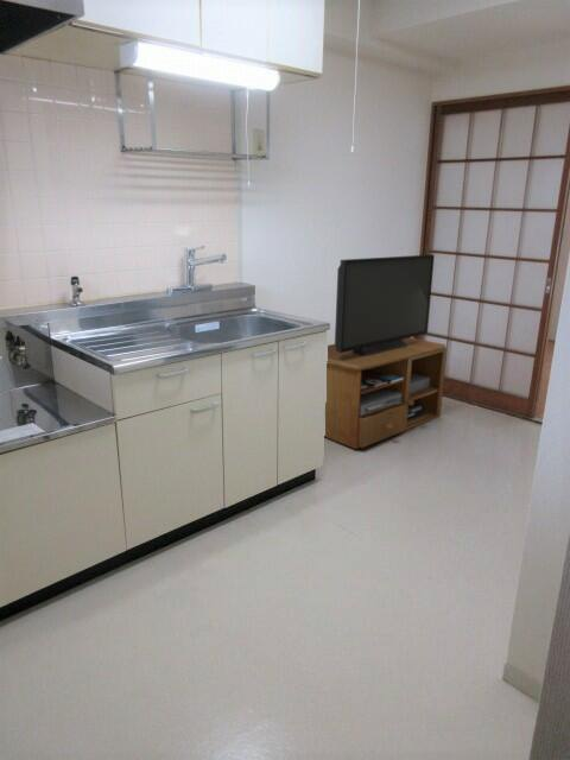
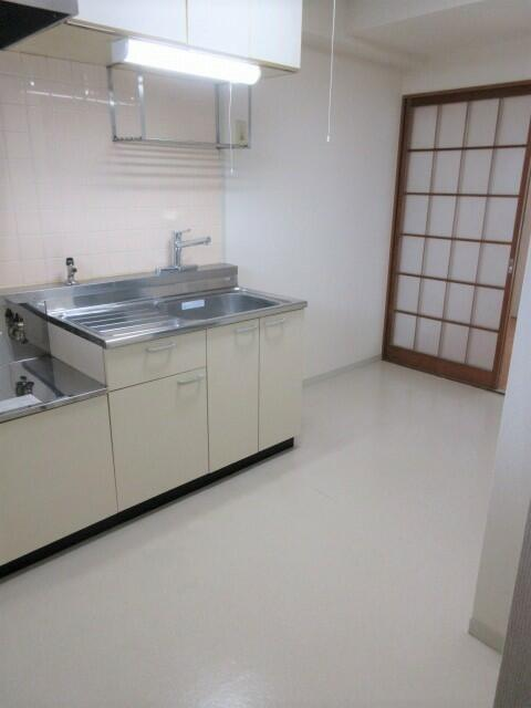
- tv stand [323,254,448,450]
